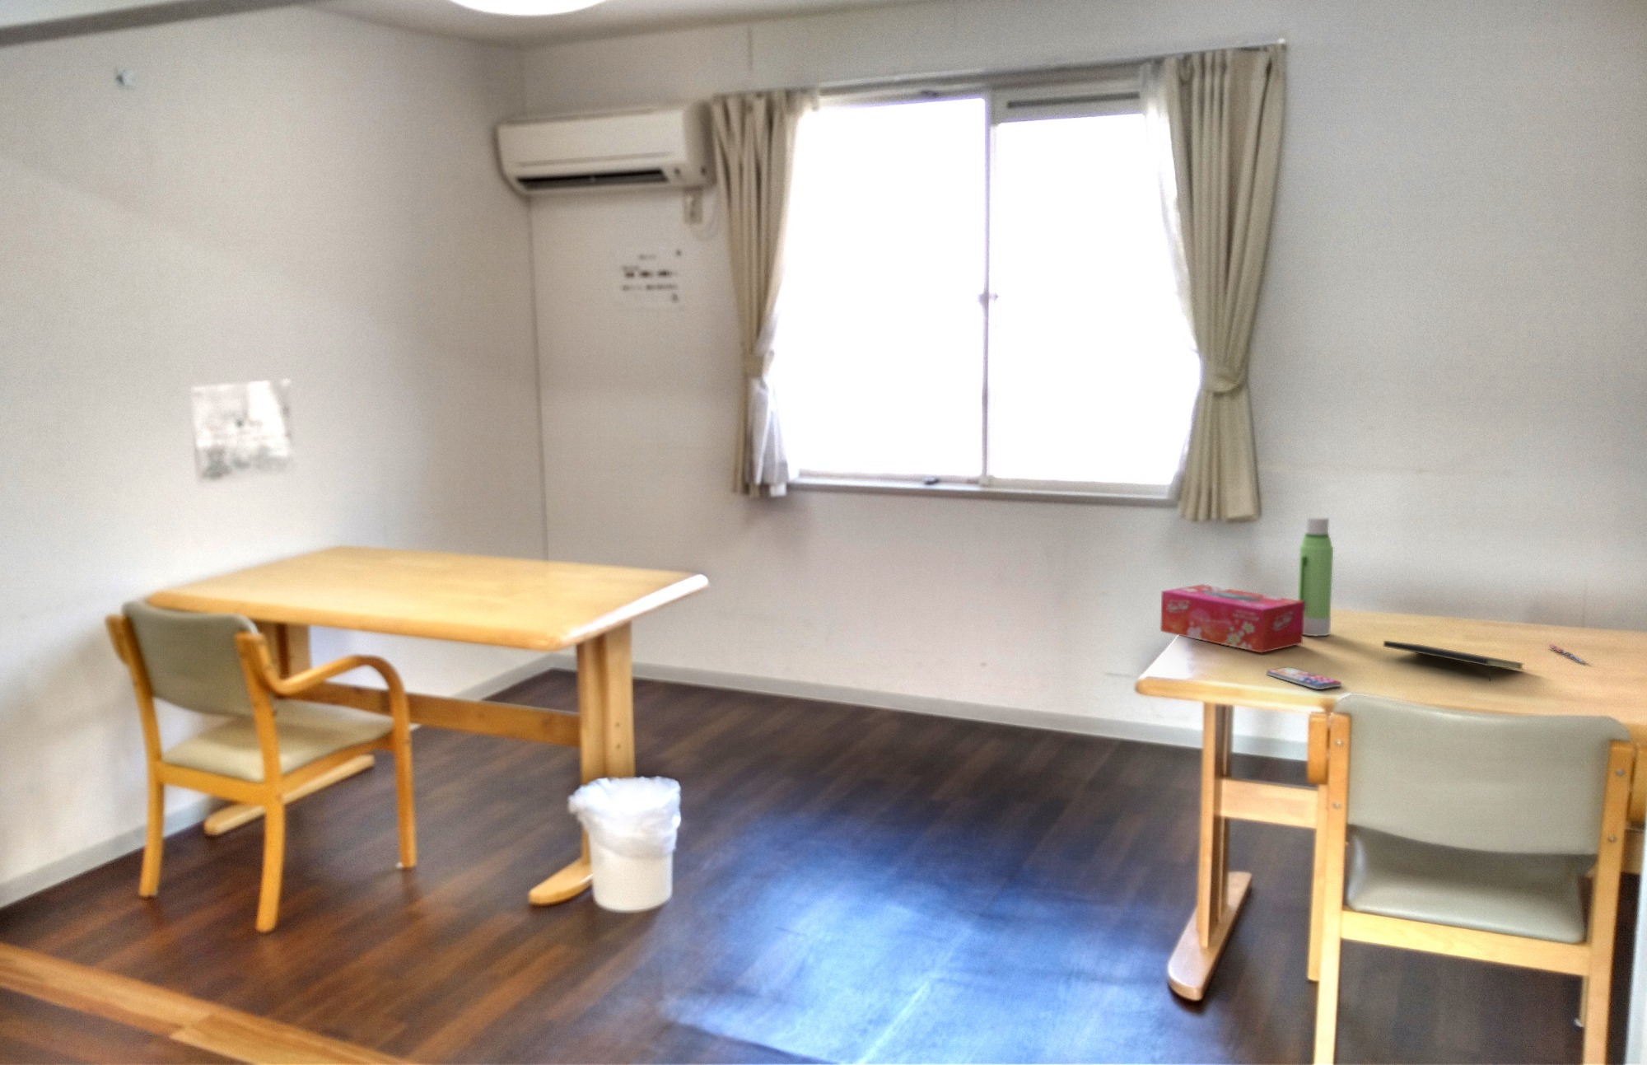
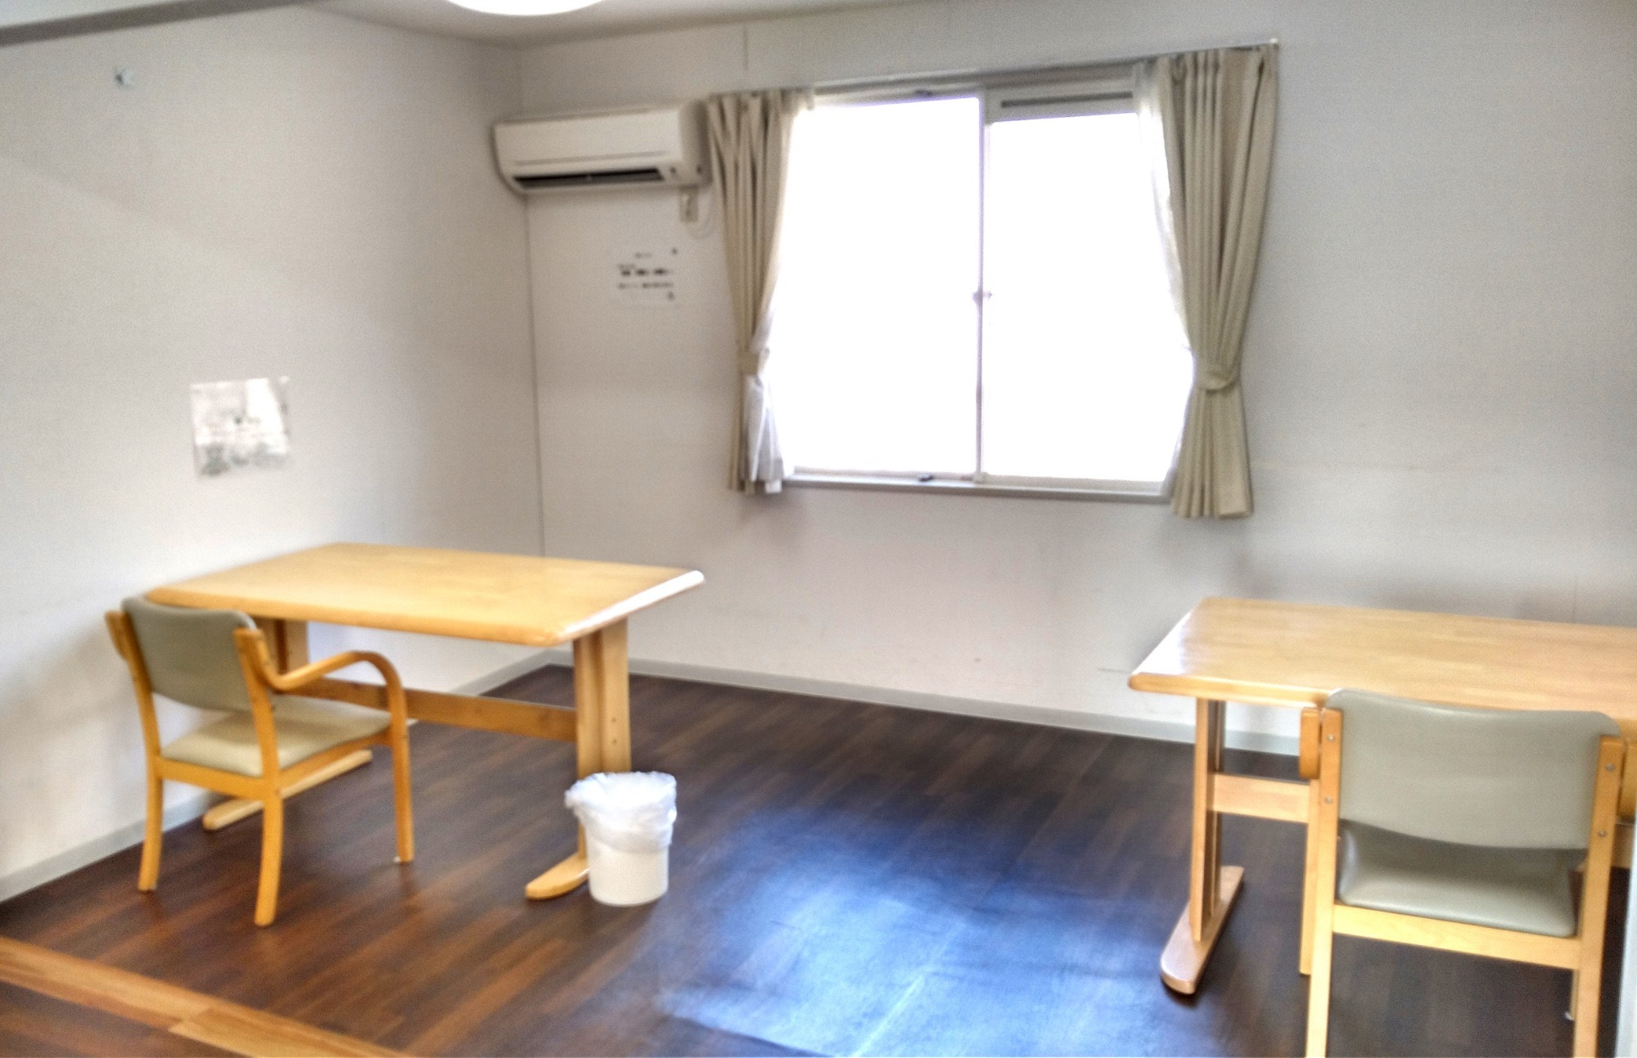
- smartphone [1265,666,1342,690]
- notepad [1383,640,1526,682]
- tissue box [1160,584,1305,653]
- pen [1547,644,1588,664]
- water bottle [1296,515,1334,636]
